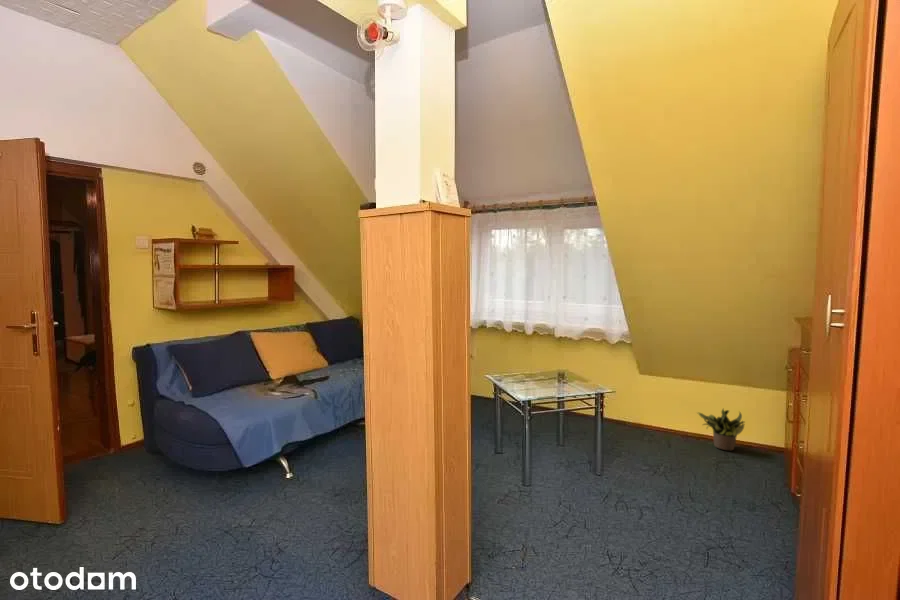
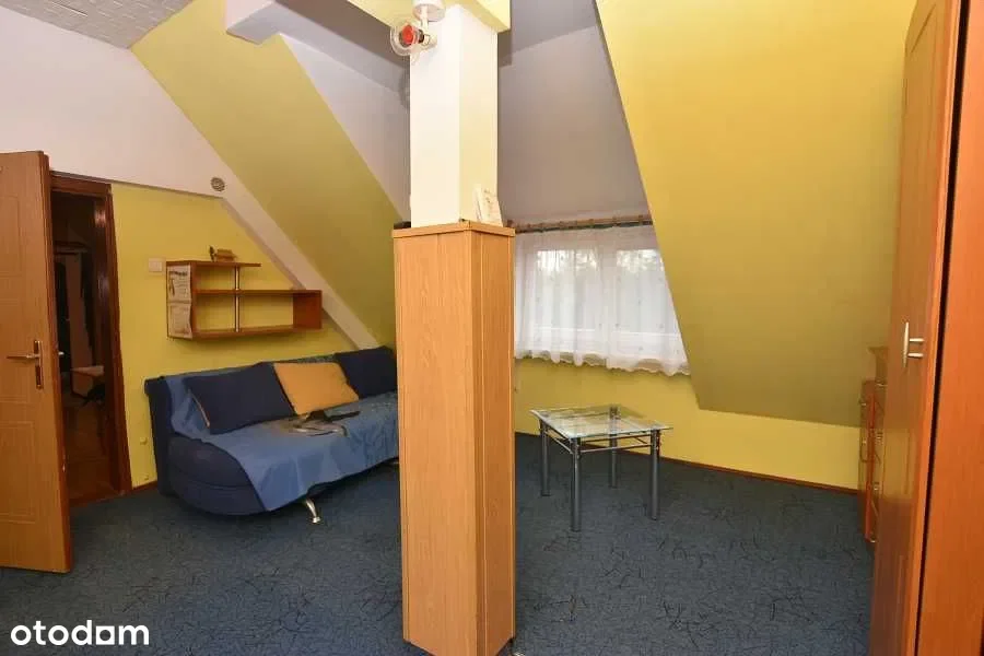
- potted plant [695,408,745,451]
